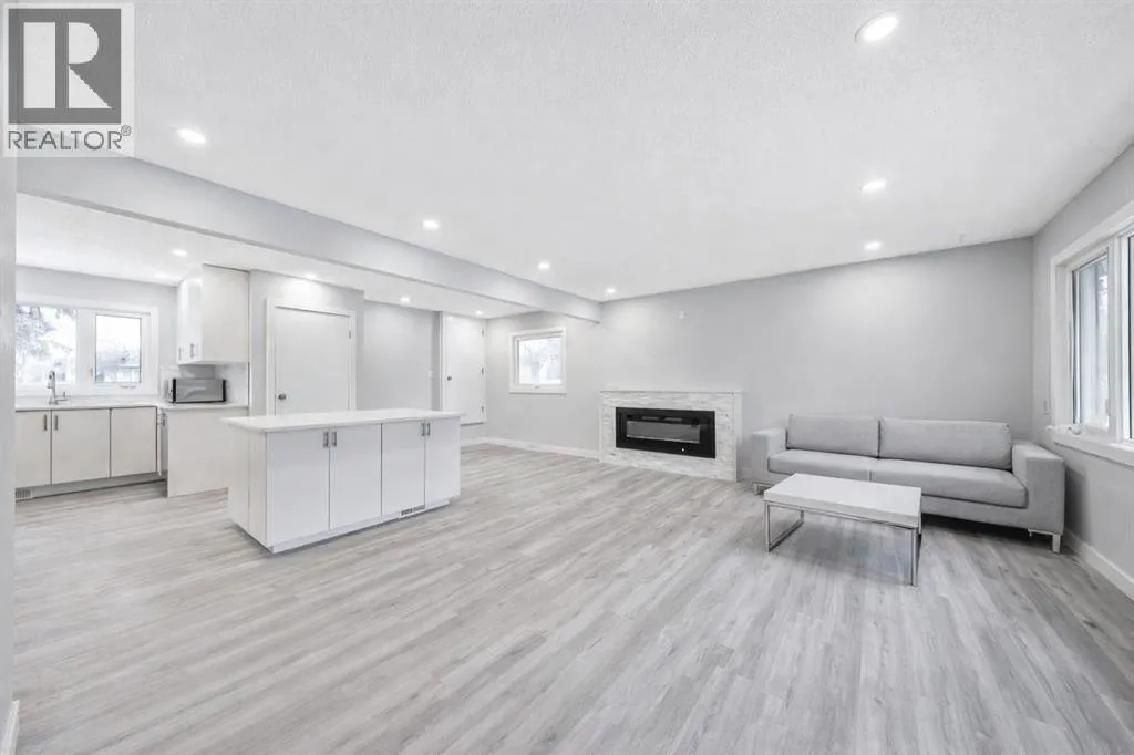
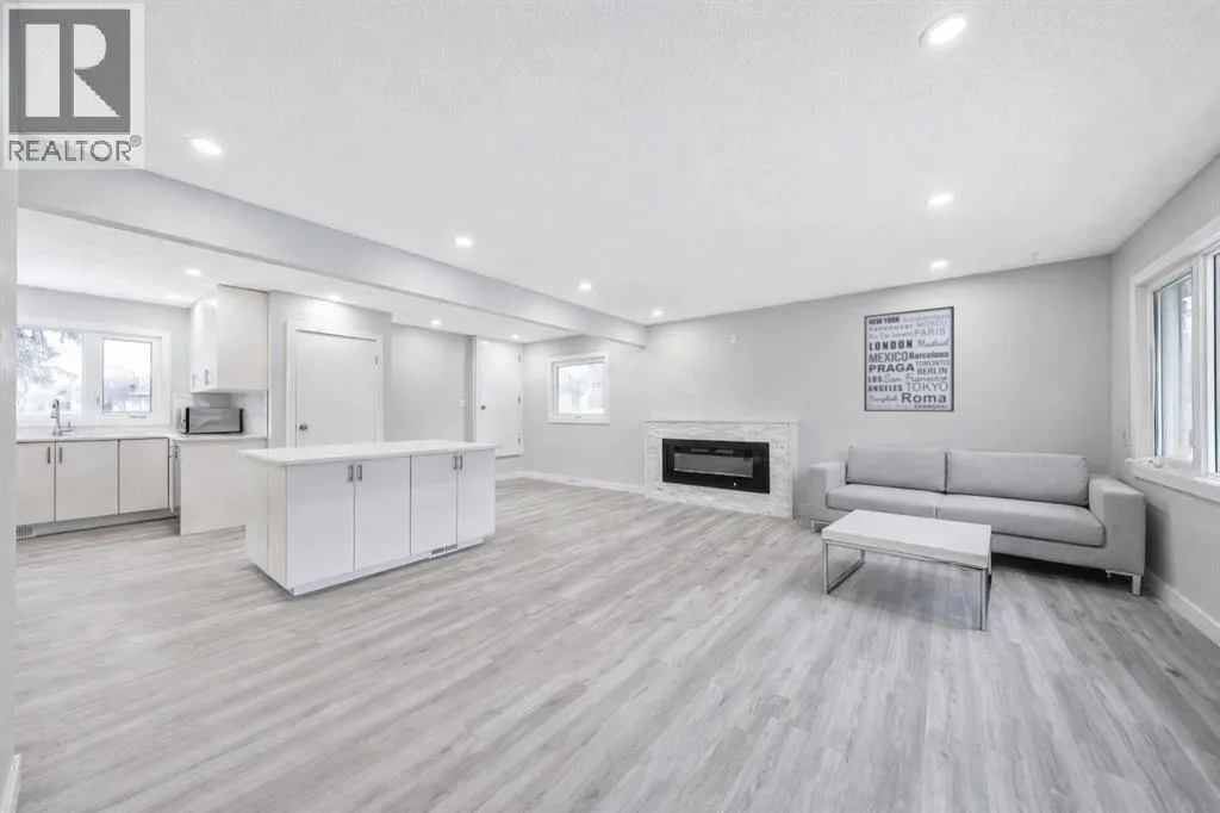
+ wall art [863,305,956,412]
